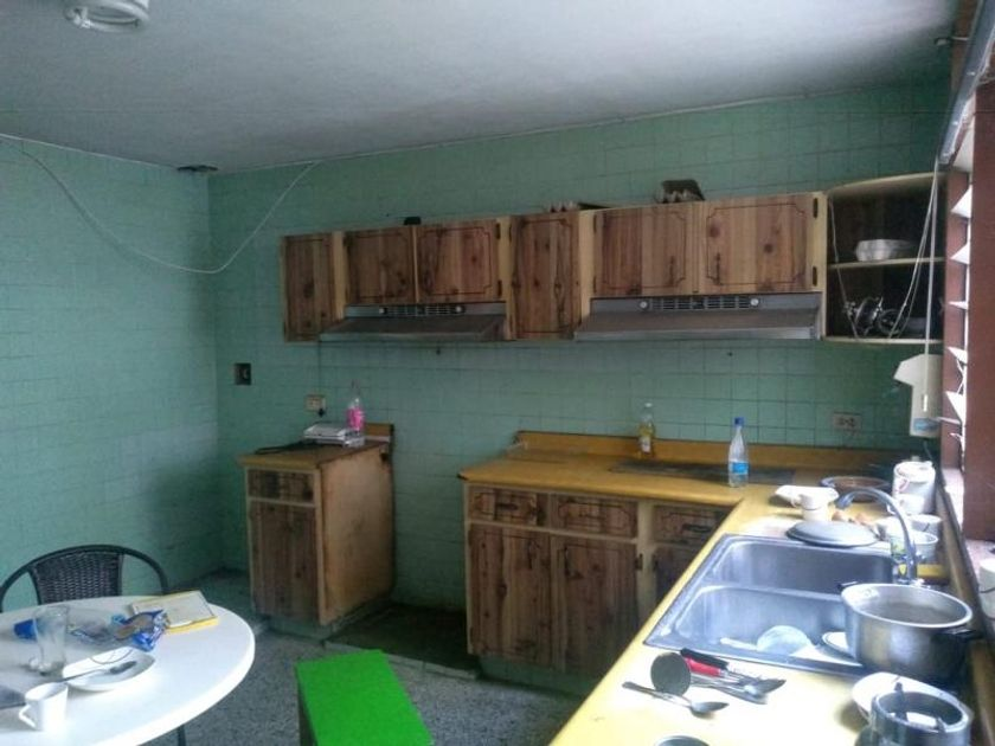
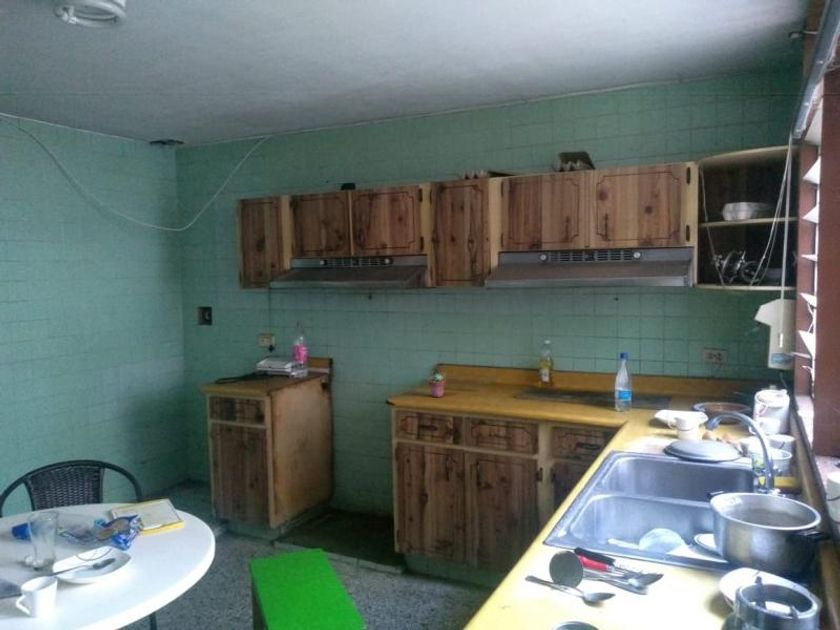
+ potted succulent [428,373,447,398]
